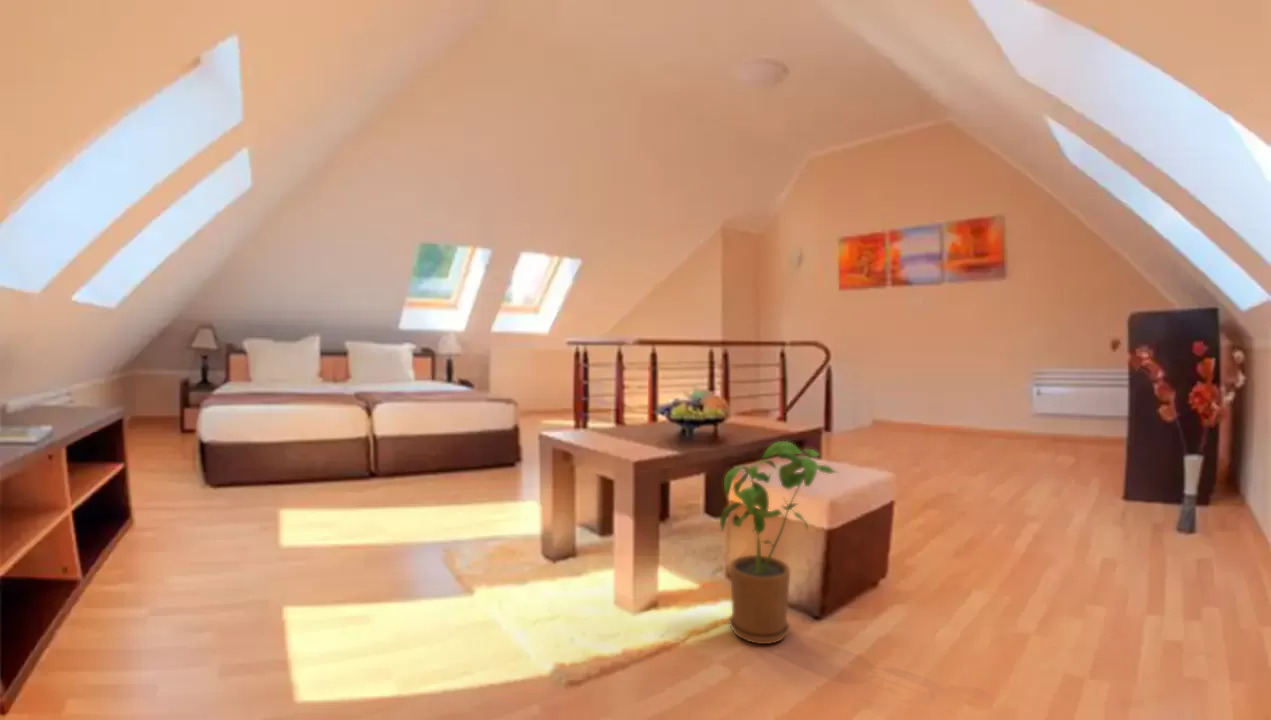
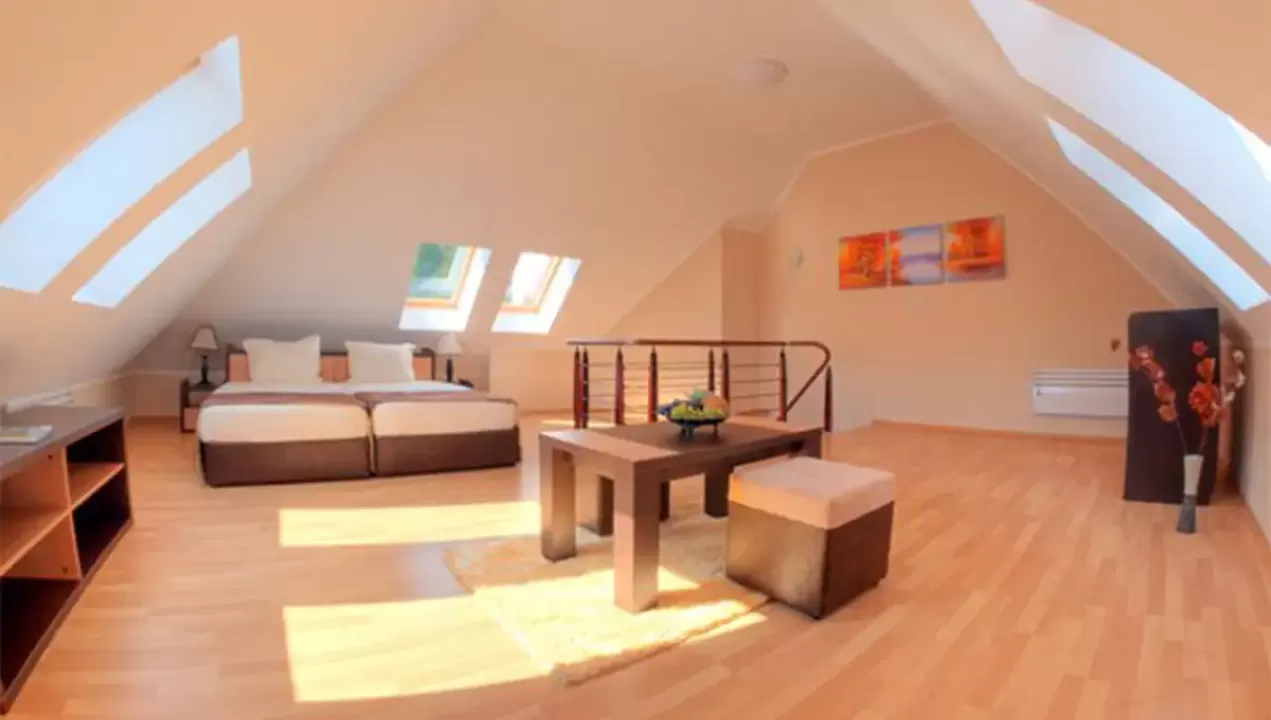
- house plant [719,440,841,645]
